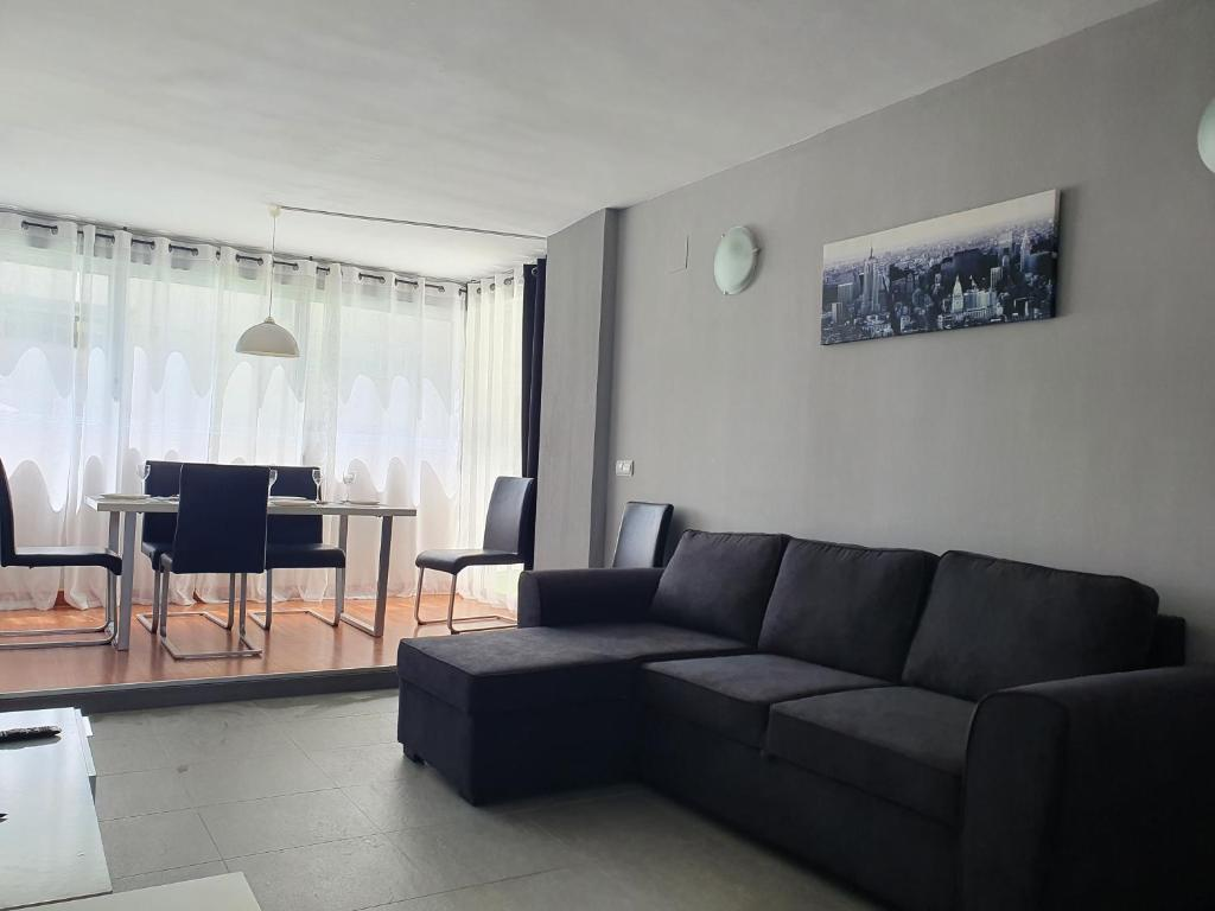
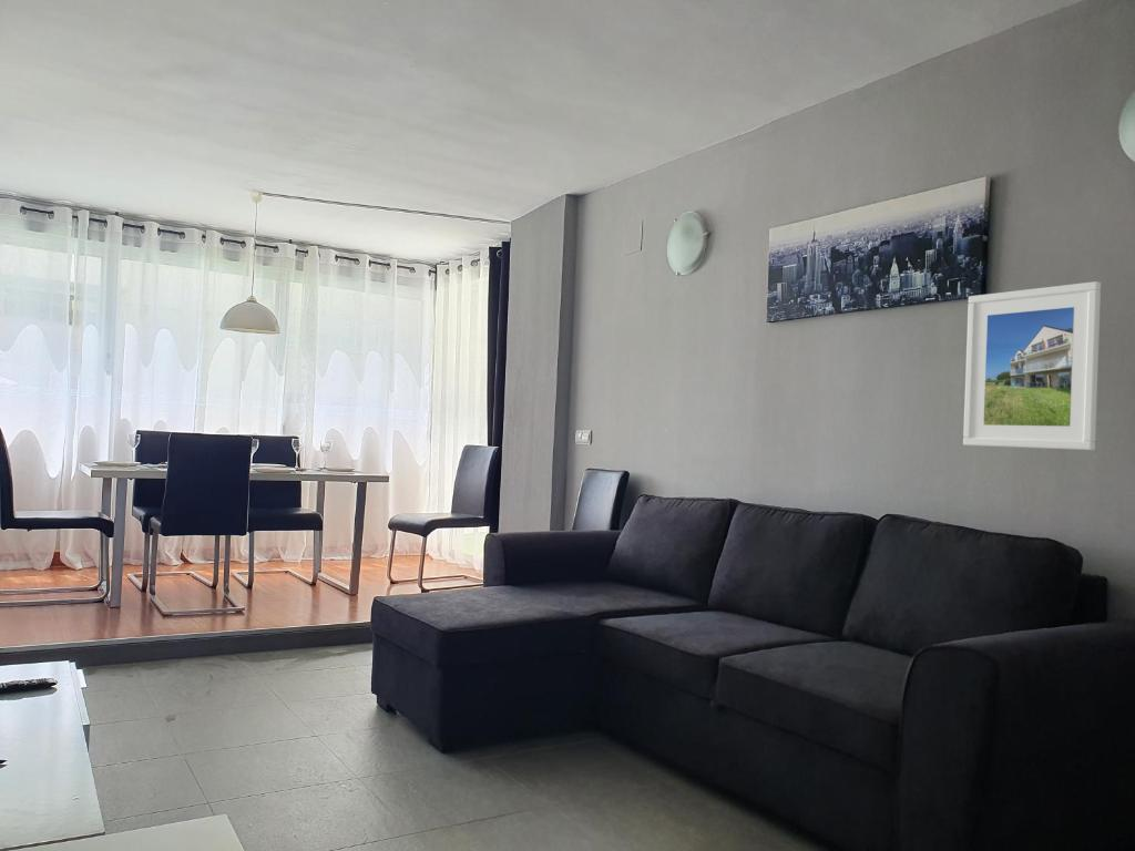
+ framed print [962,280,1102,451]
